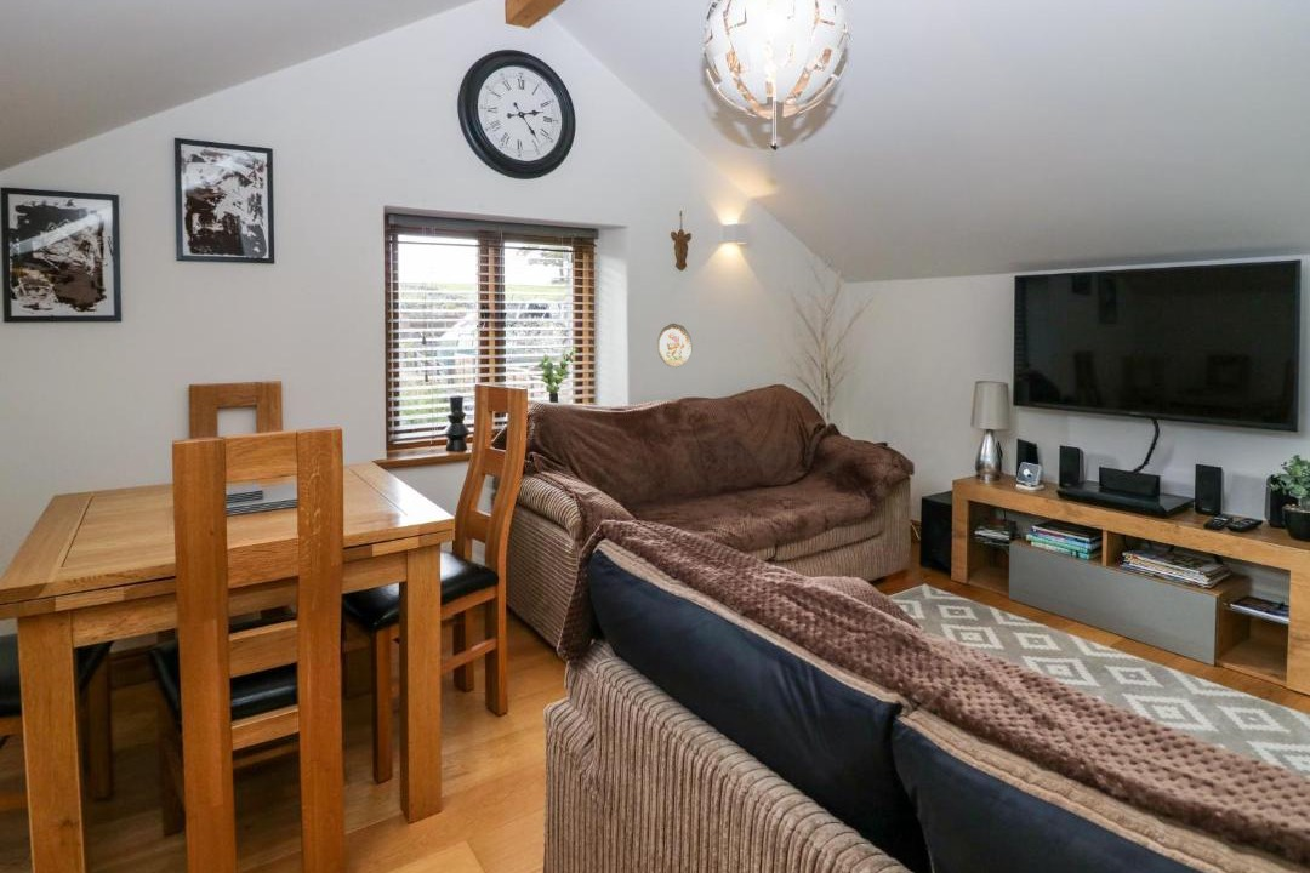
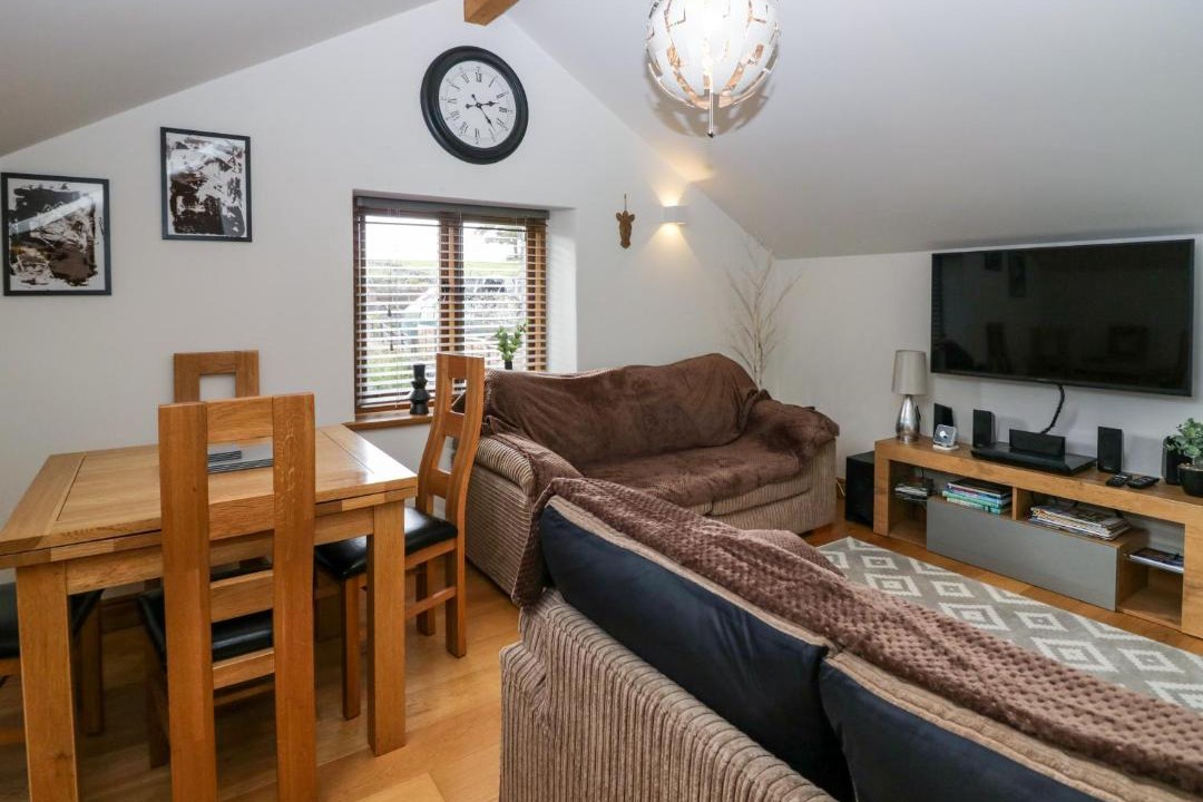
- decorative plate [656,323,694,369]
